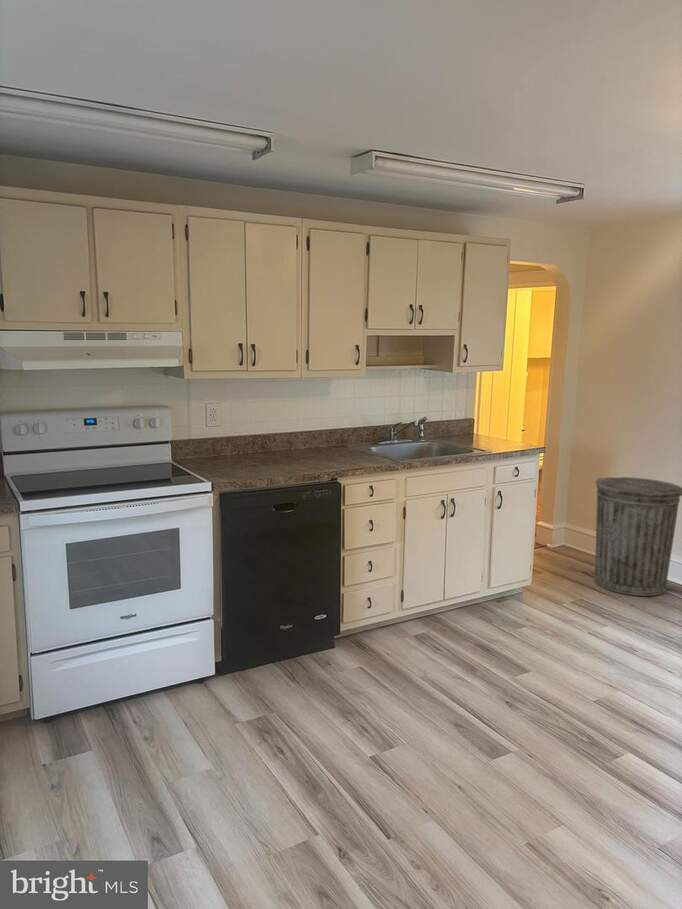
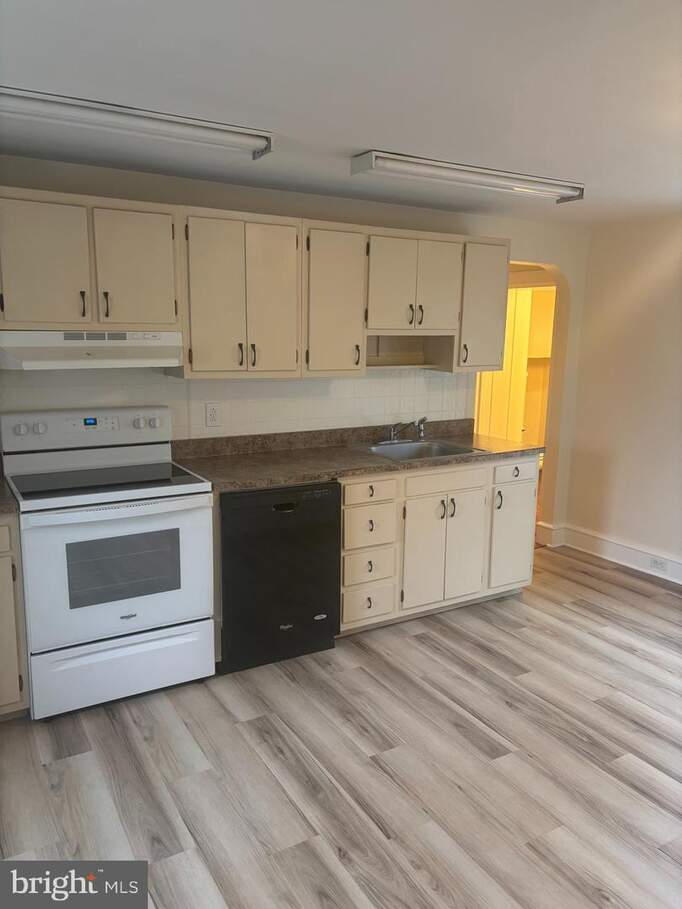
- trash can [593,476,682,597]
